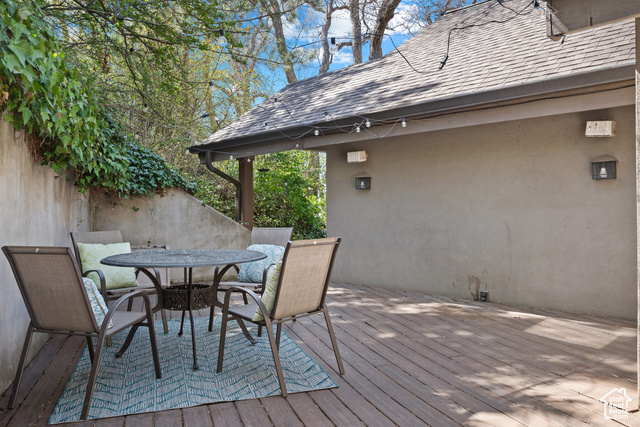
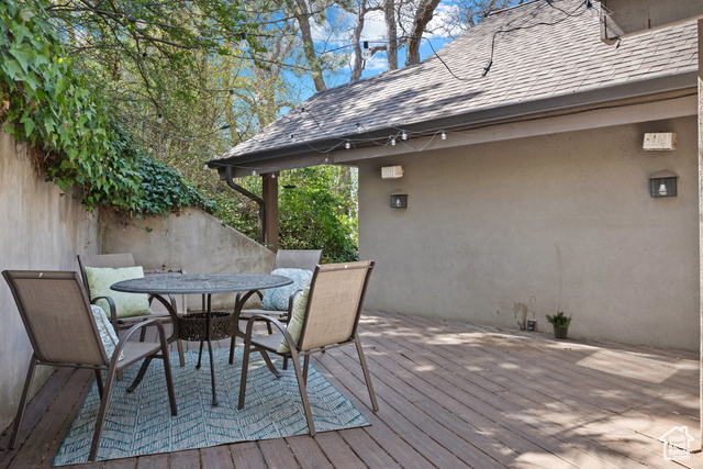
+ potted plant [544,310,573,339]
